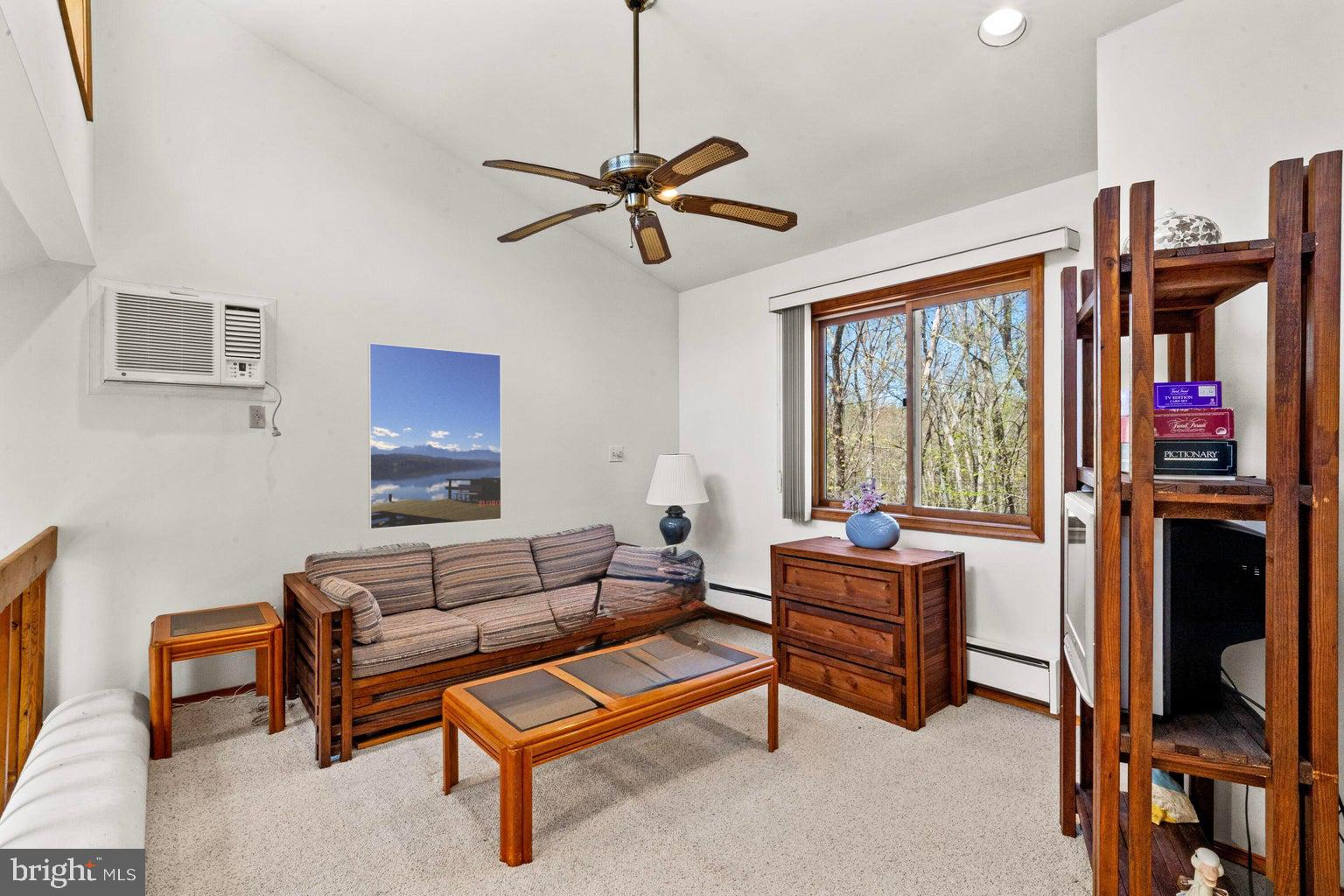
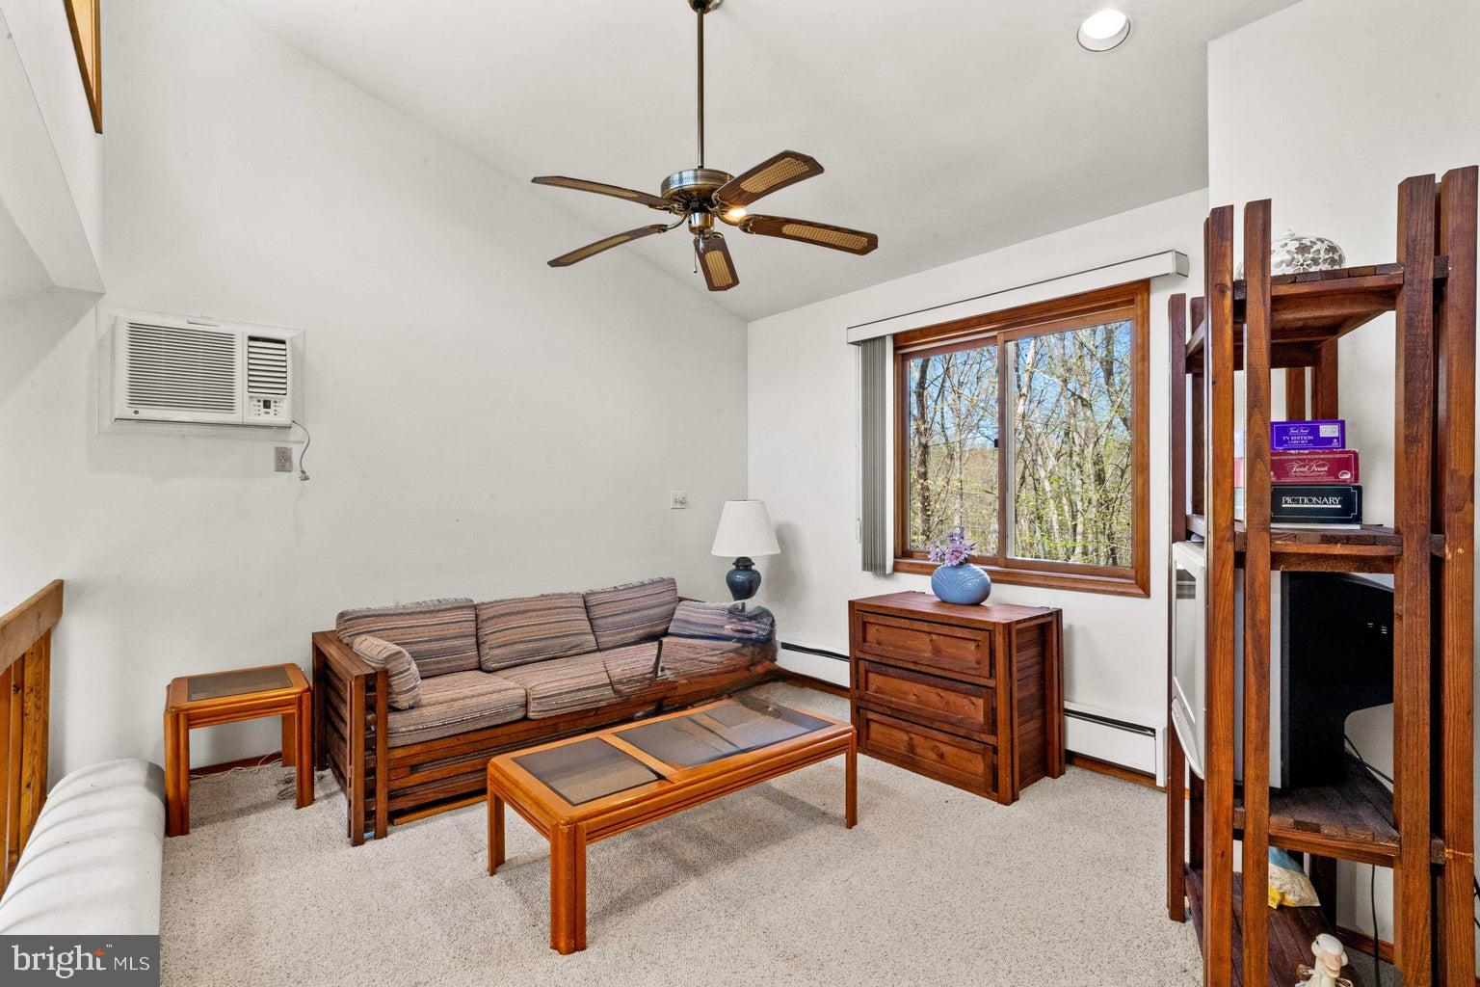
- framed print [367,342,502,530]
